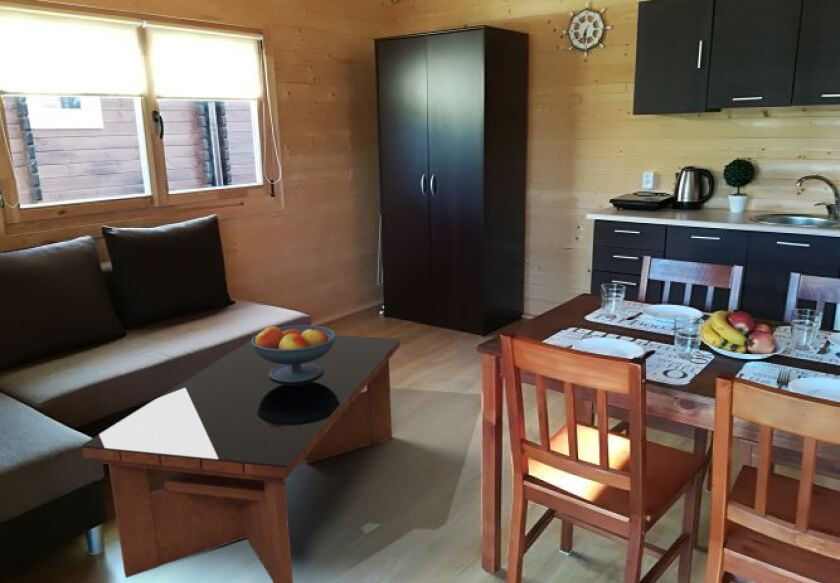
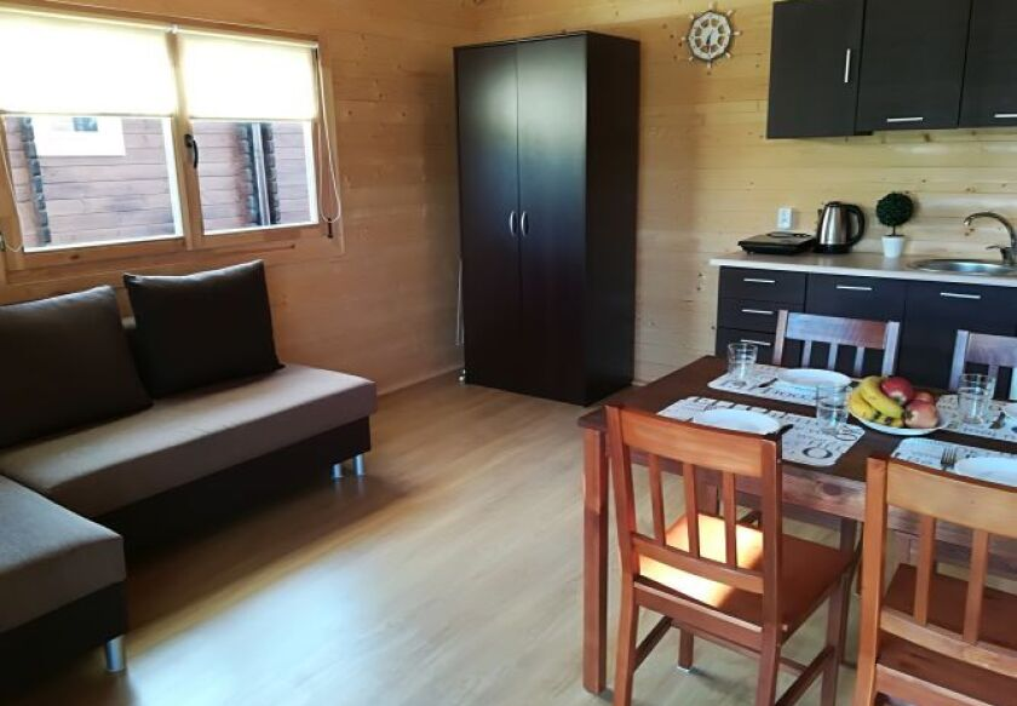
- coffee table [81,334,401,583]
- fruit bowl [250,324,337,382]
